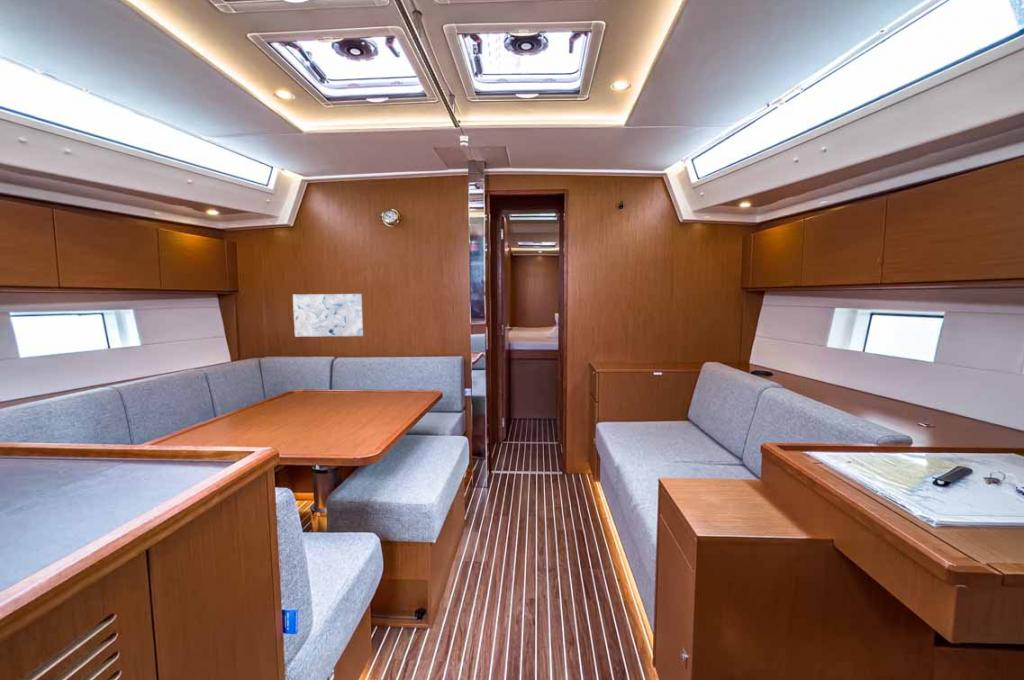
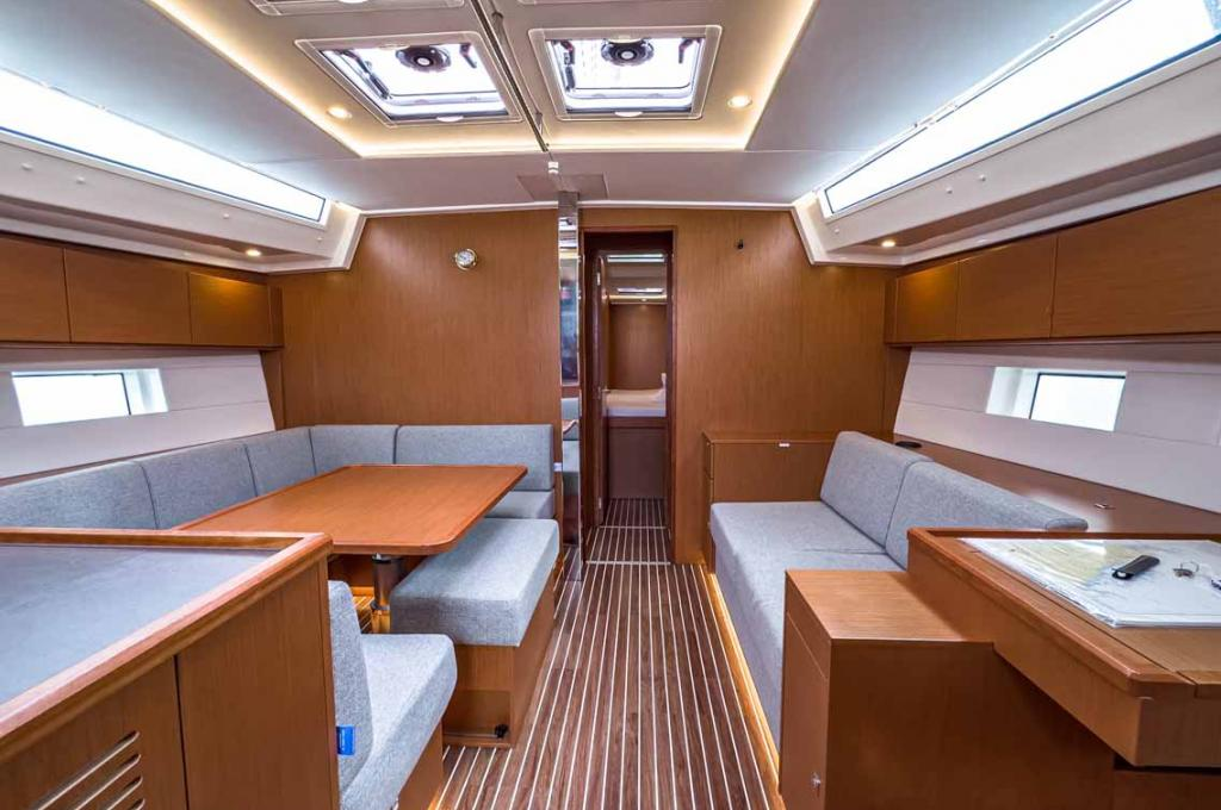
- decorative map [292,293,365,337]
